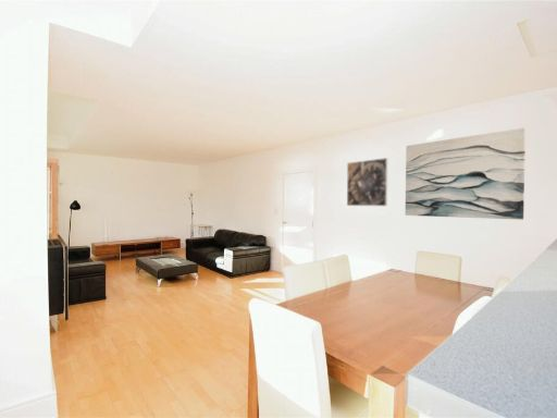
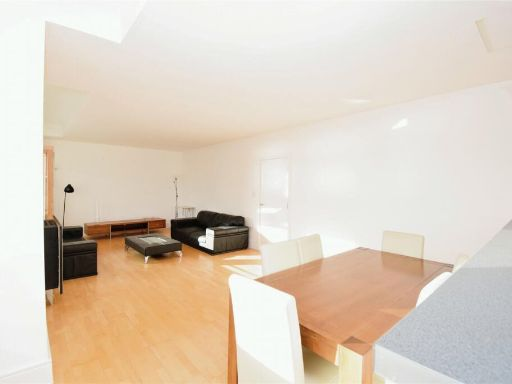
- wall art [405,126,527,221]
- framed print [346,157,389,207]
